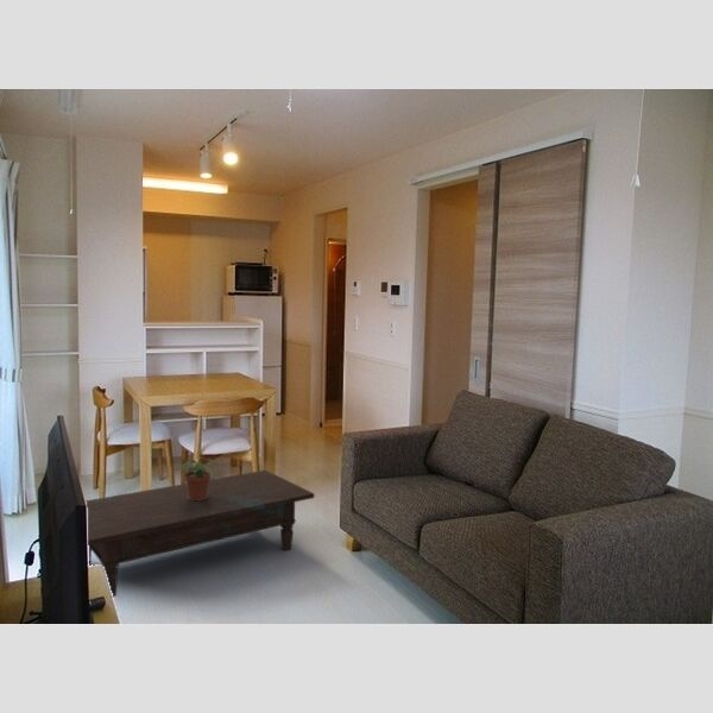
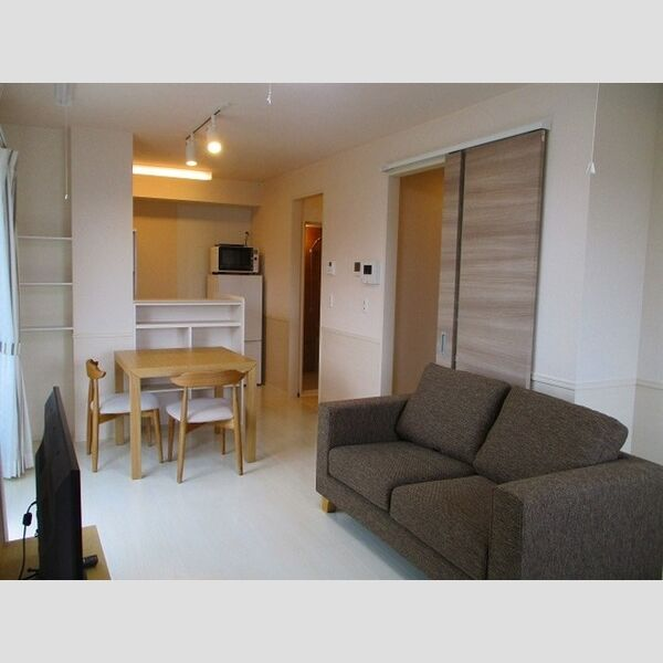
- coffee table [84,469,315,598]
- potted plant [179,456,219,500]
